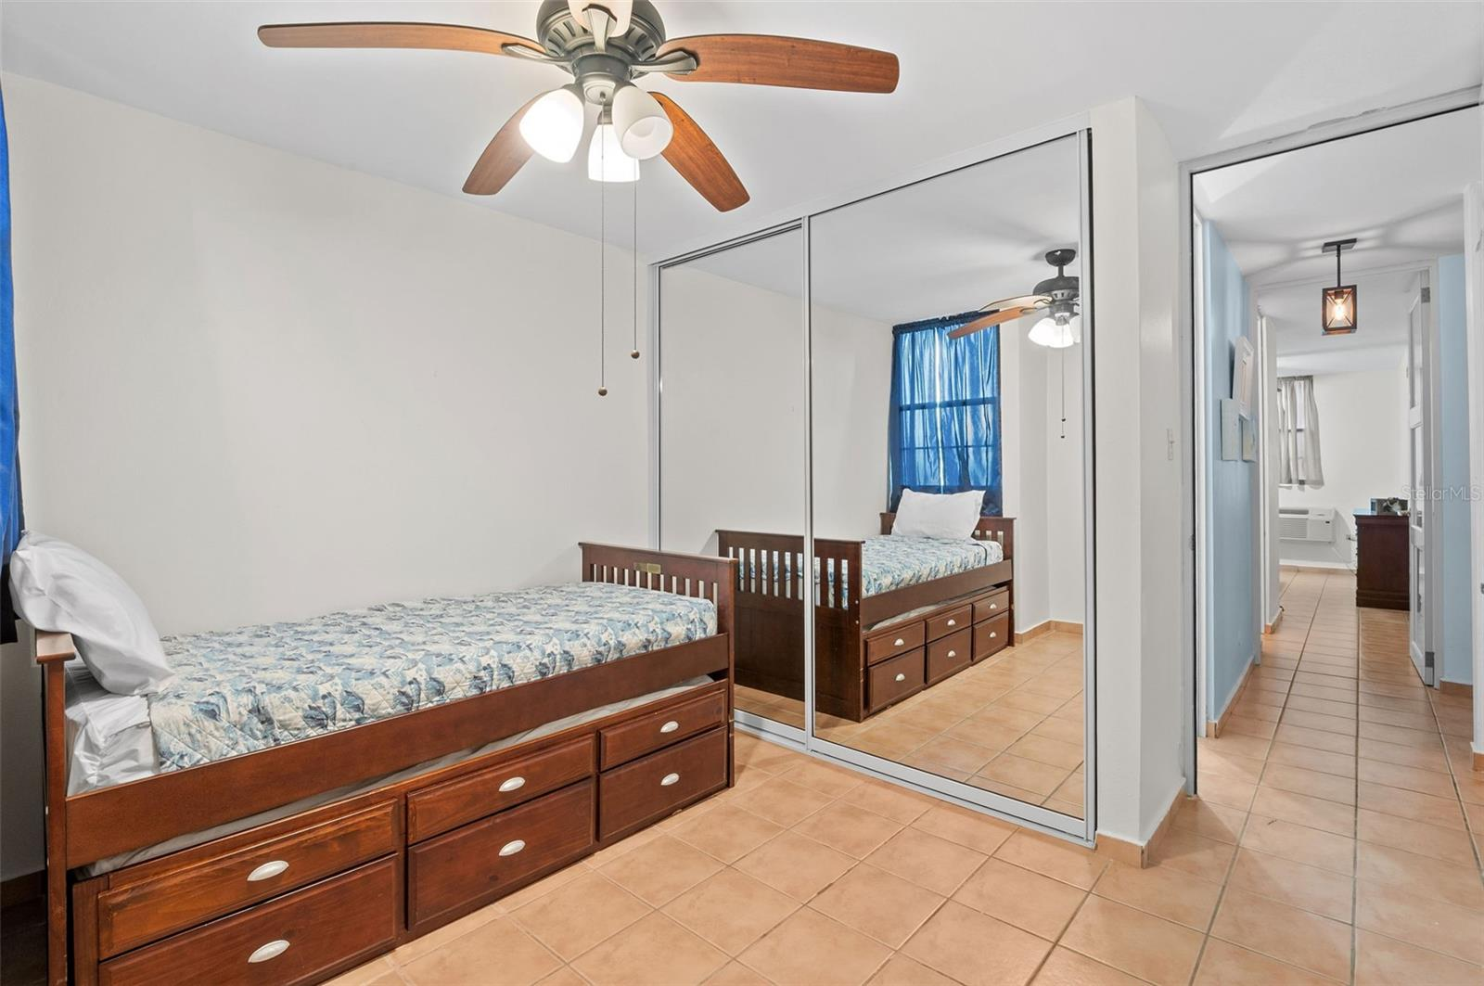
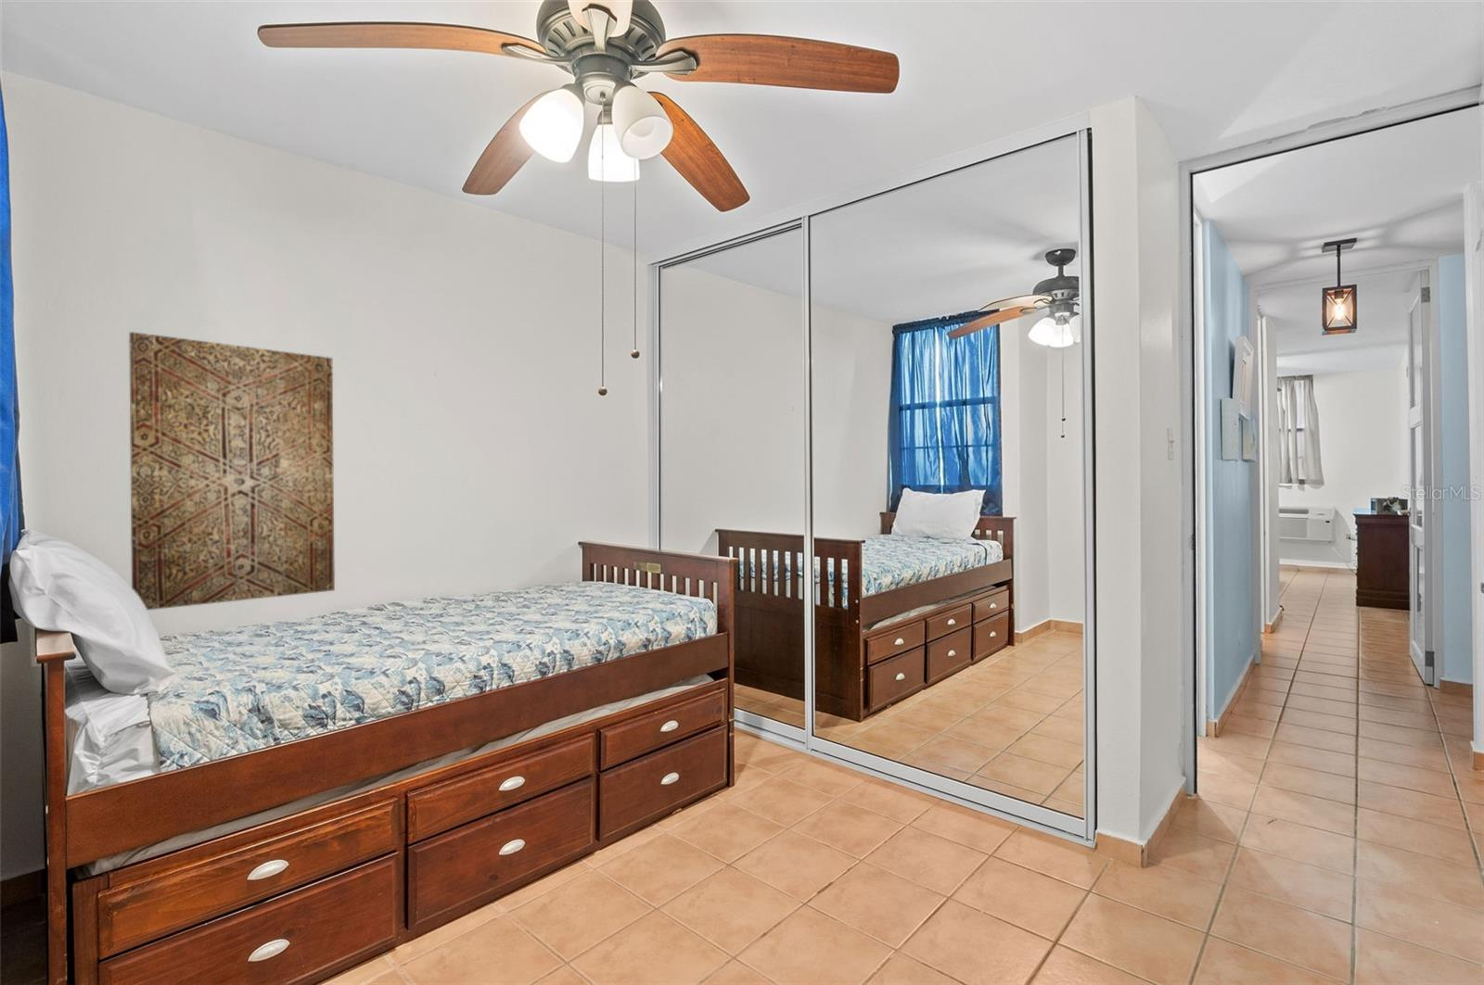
+ wall art [128,331,336,610]
